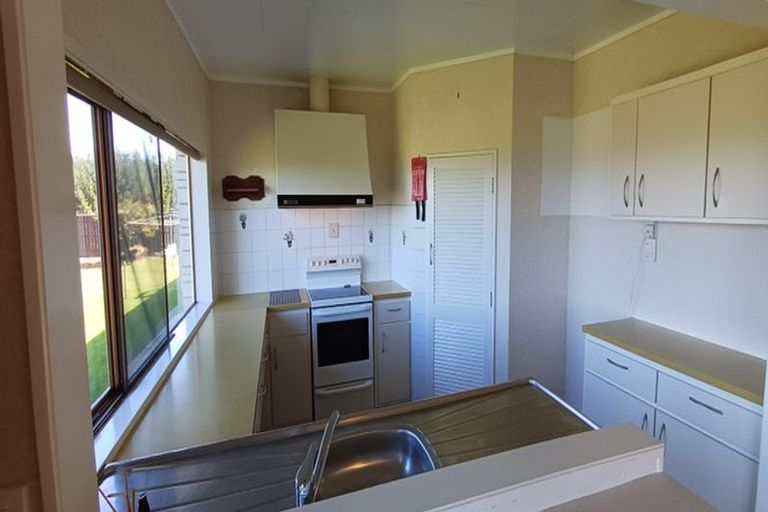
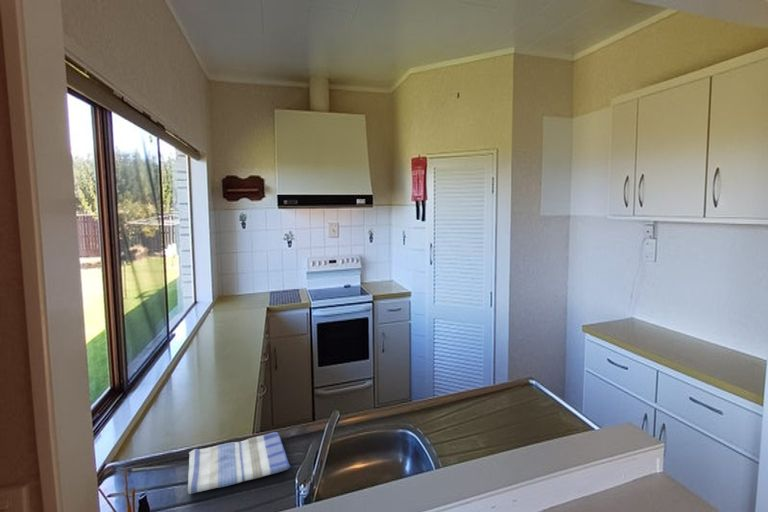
+ dish towel [187,431,291,495]
